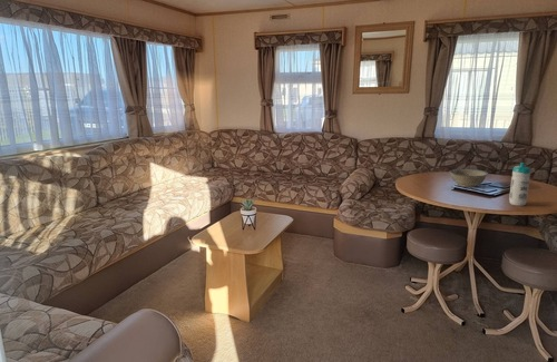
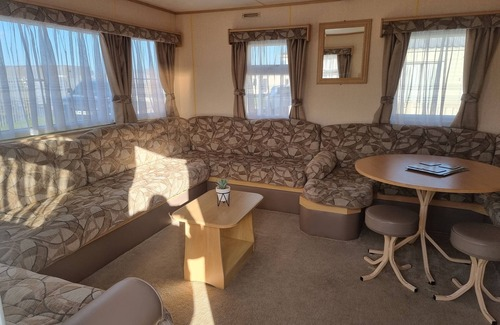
- water bottle [508,162,531,207]
- ceramic bowl [449,168,489,188]
